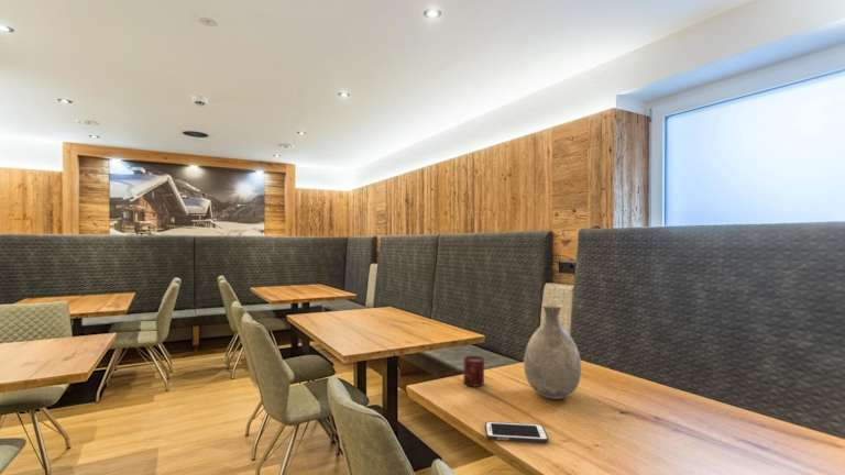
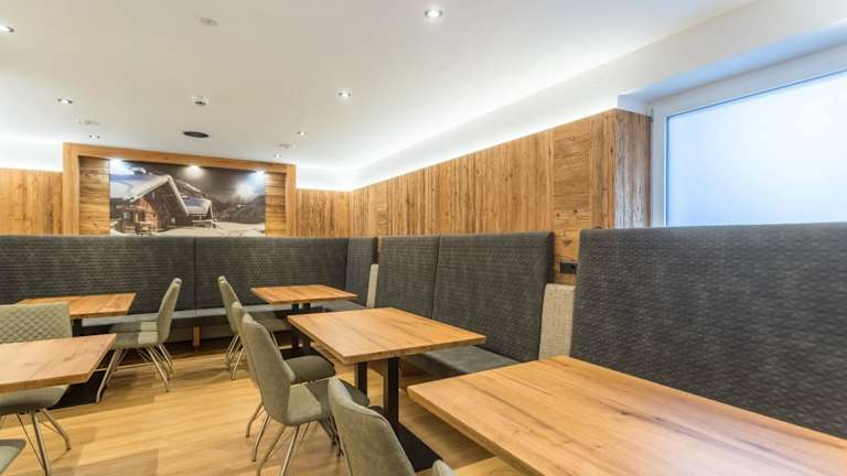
- cup [462,354,485,388]
- cell phone [484,421,549,443]
- vase [523,303,582,400]
